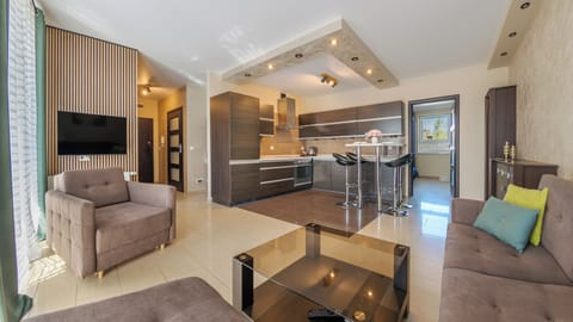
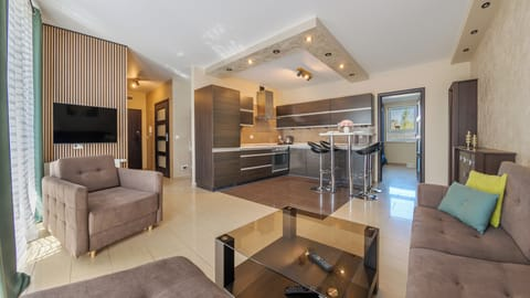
+ remote control [306,252,336,273]
